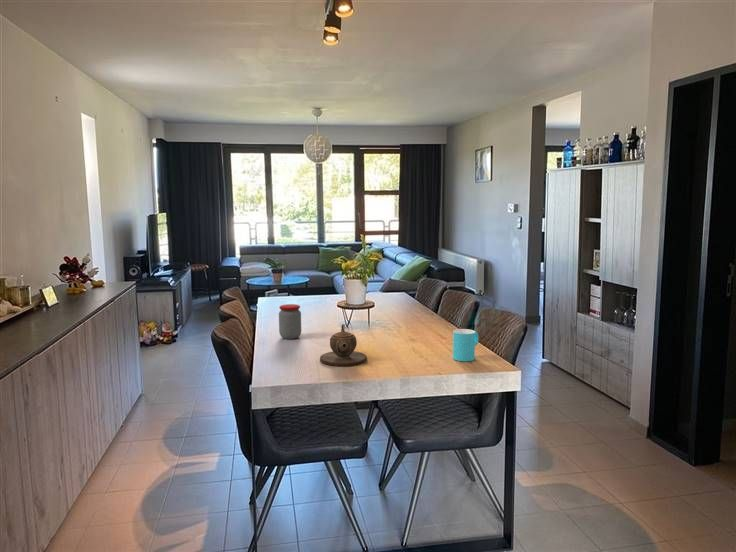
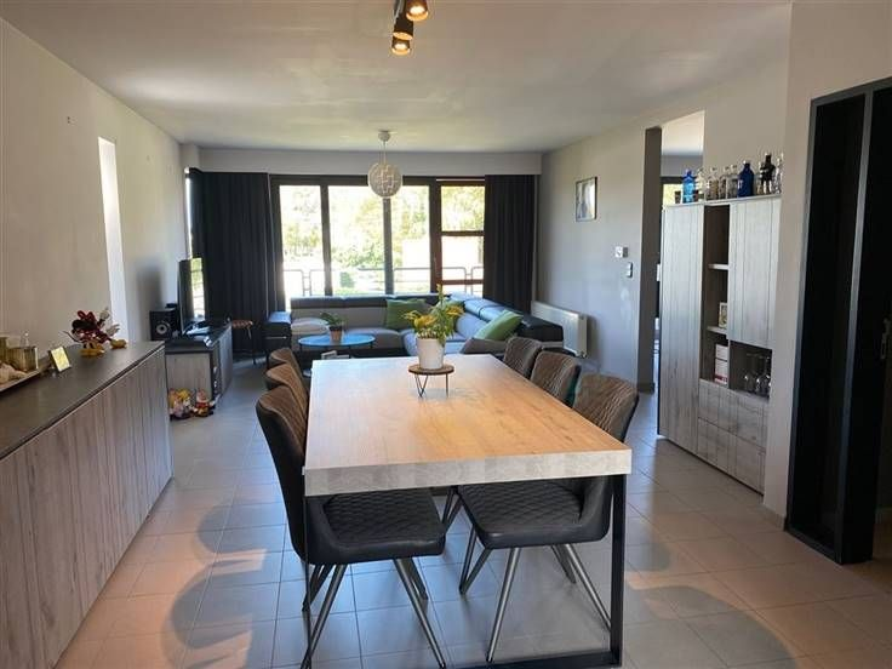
- cup [452,328,479,362]
- jar [278,303,302,340]
- teapot [319,323,368,367]
